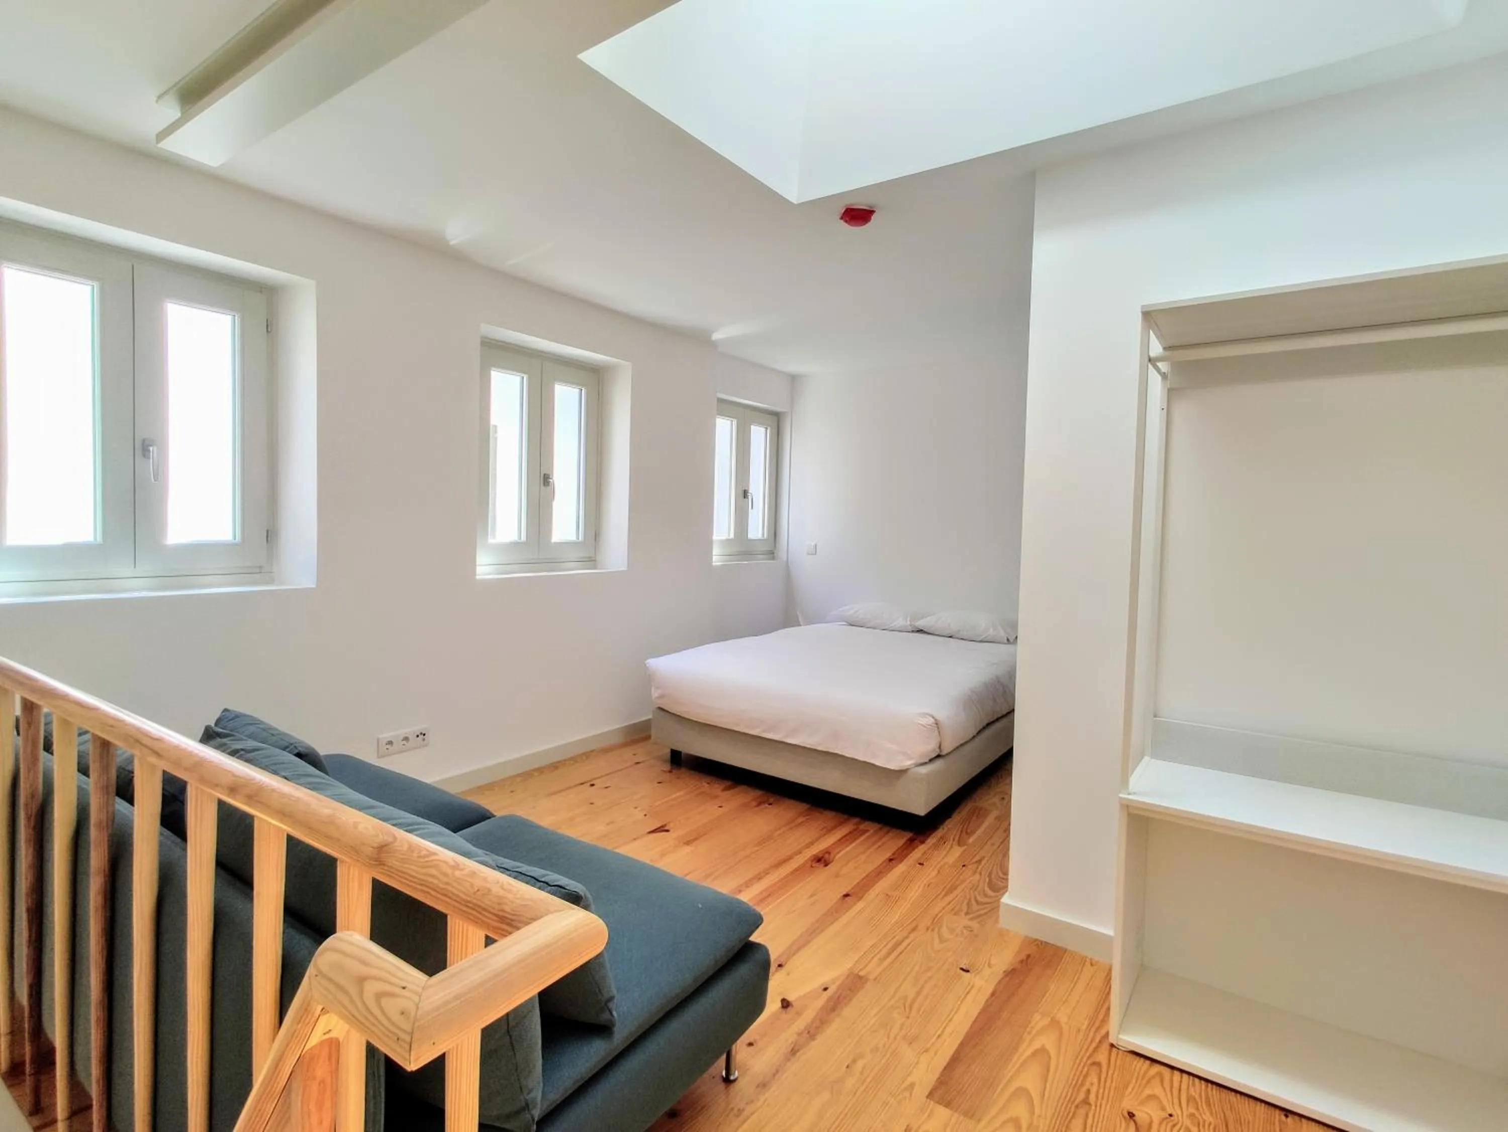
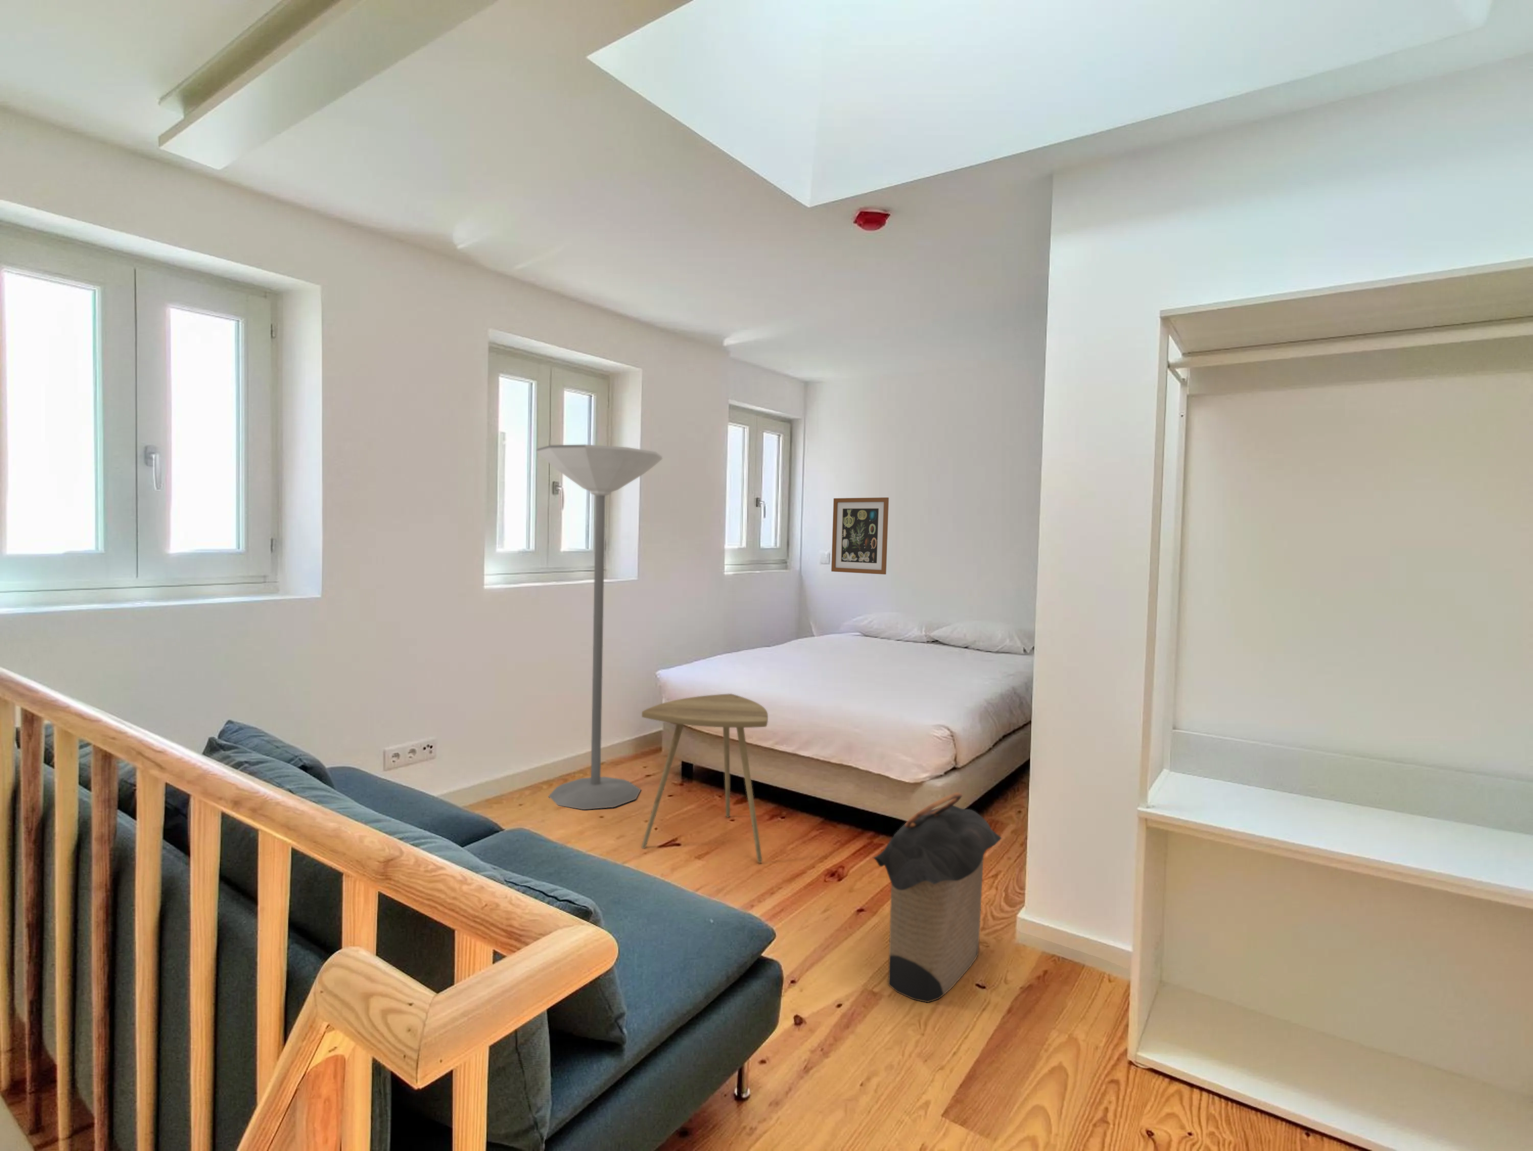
+ laundry hamper [872,792,1002,1002]
+ wall art [831,497,889,576]
+ floor lamp [536,444,663,810]
+ side table [641,693,769,863]
